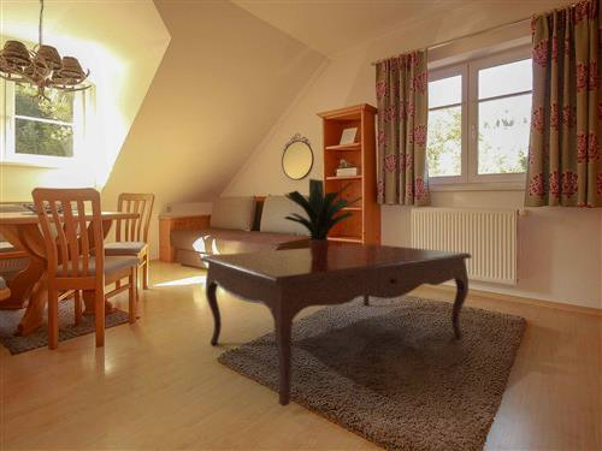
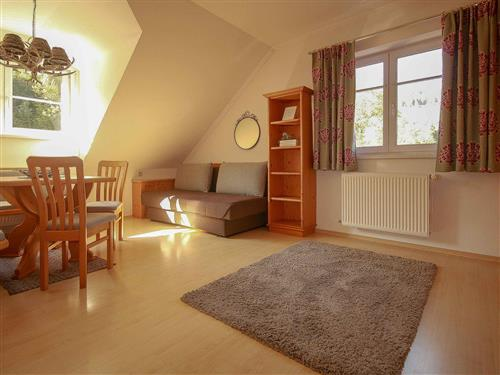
- coffee table [200,243,473,408]
- potted plant [283,178,364,261]
